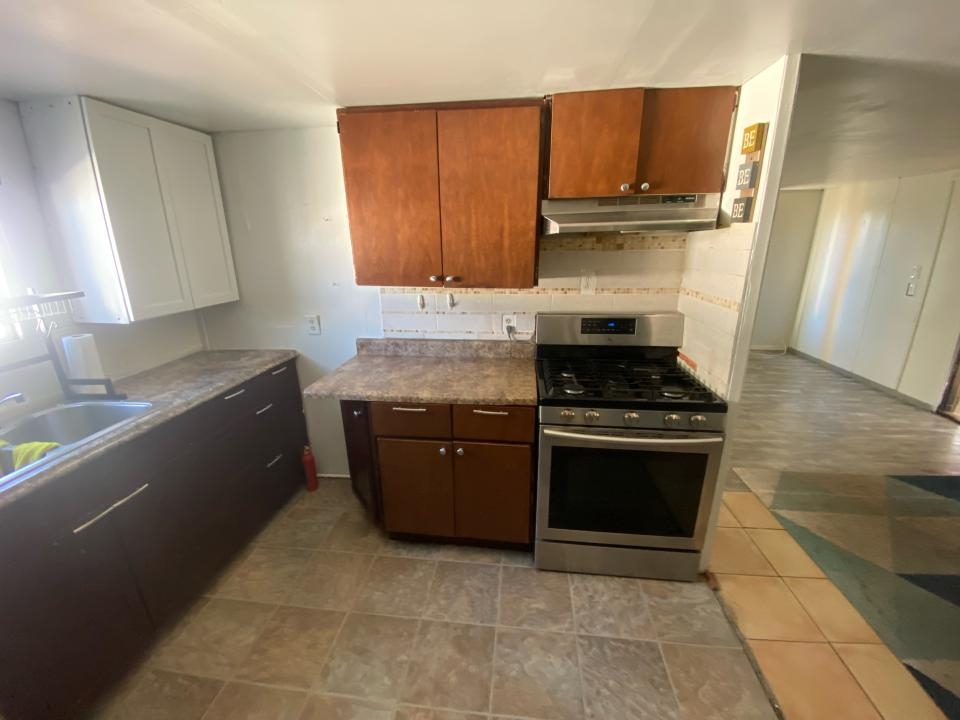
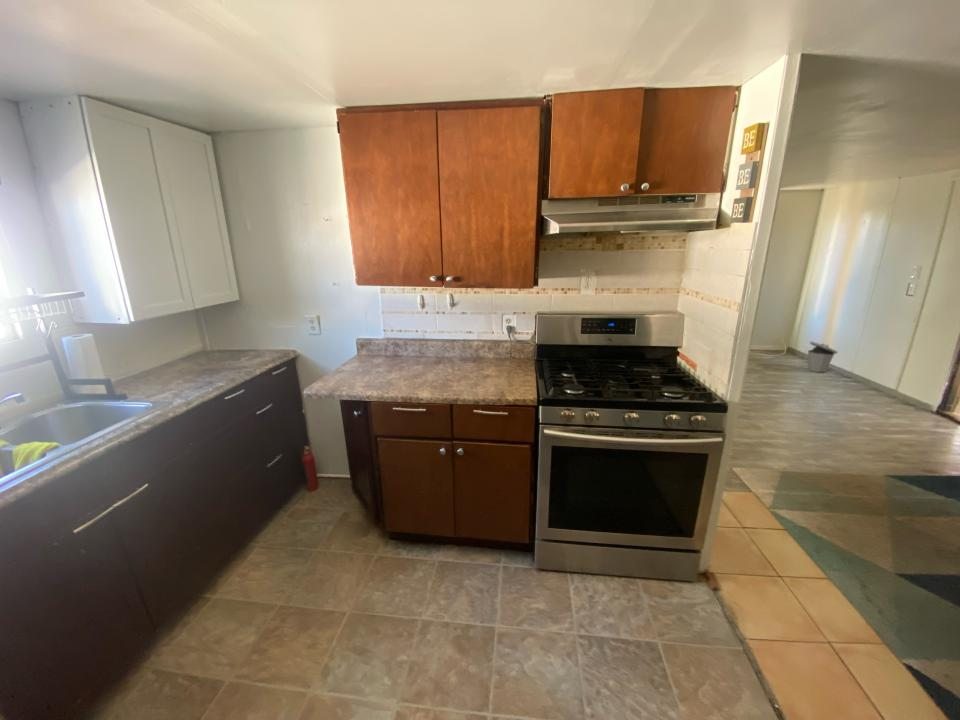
+ trash can [807,340,839,373]
